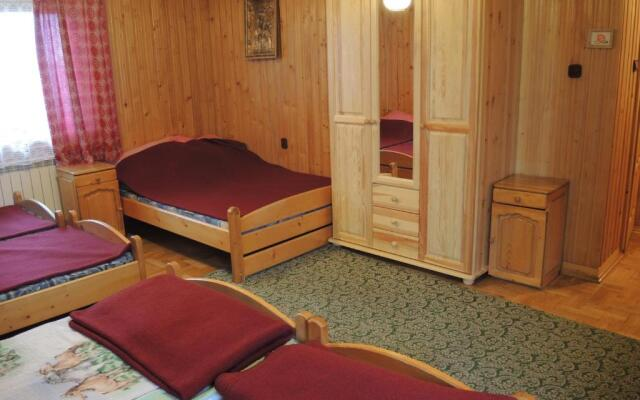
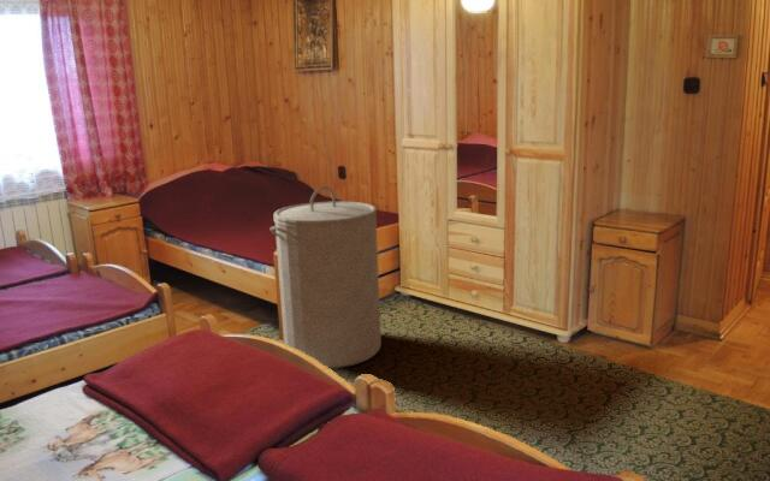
+ laundry hamper [270,185,383,369]
